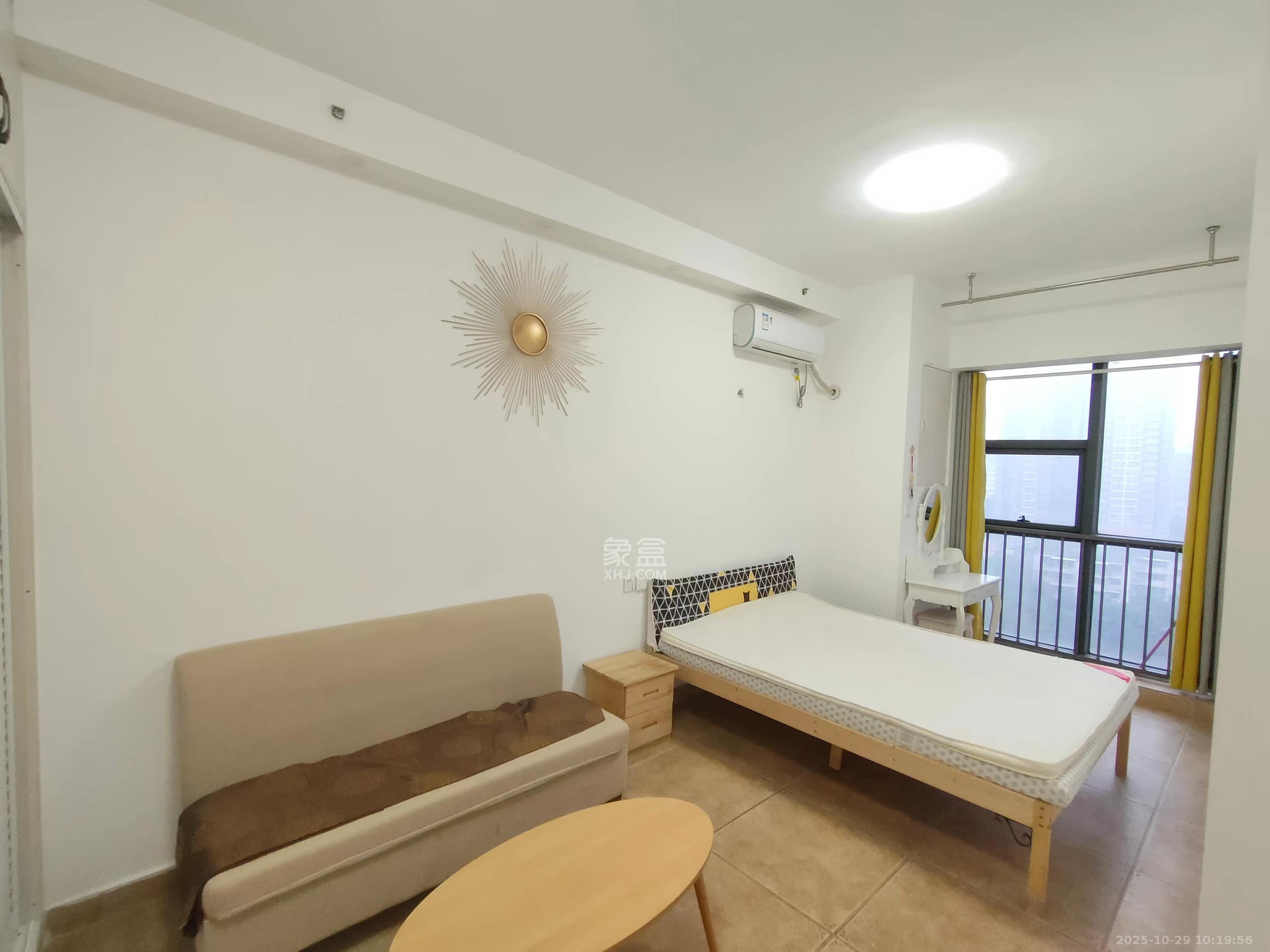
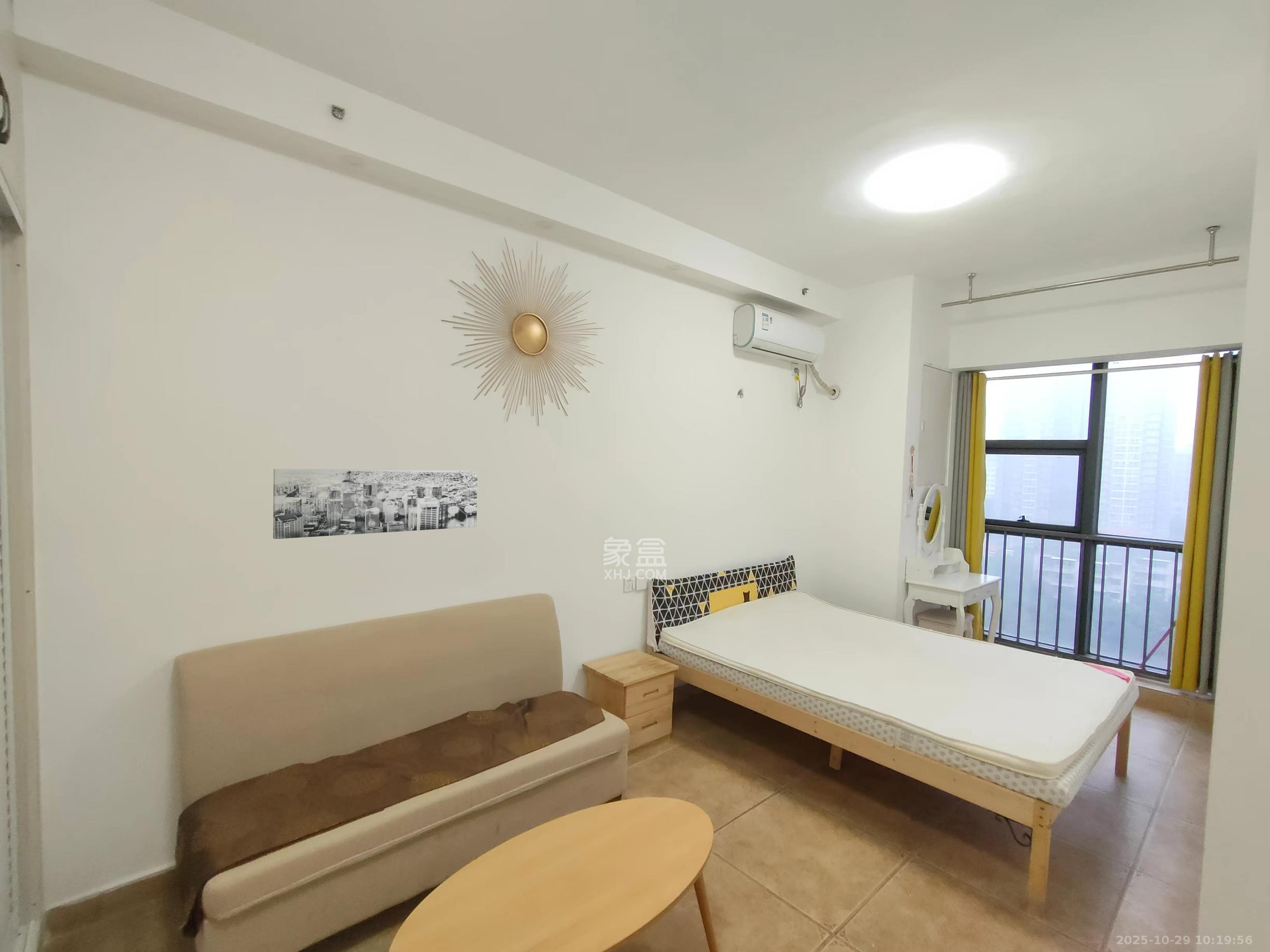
+ wall art [273,469,478,539]
